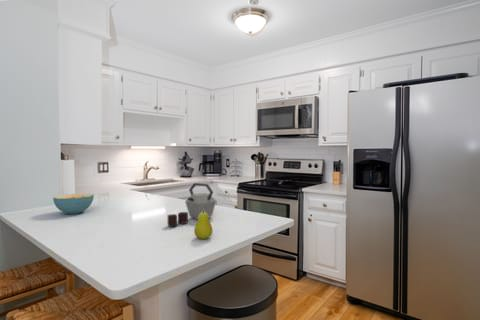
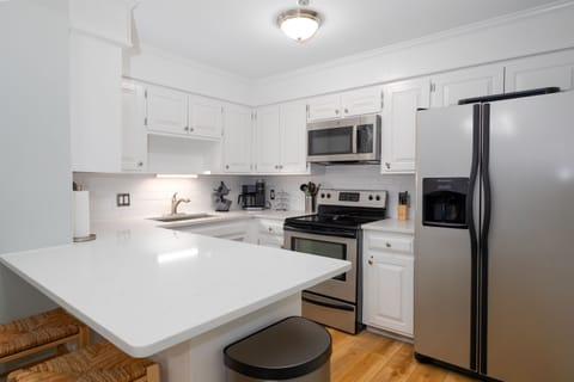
- fruit [193,209,213,240]
- cereal bowl [52,193,95,215]
- kettle [167,182,217,228]
